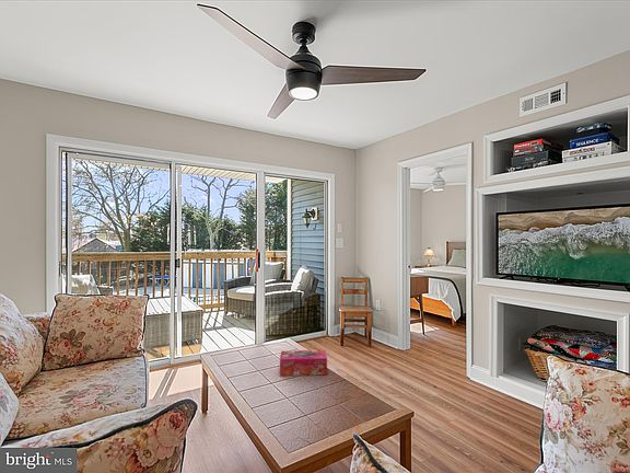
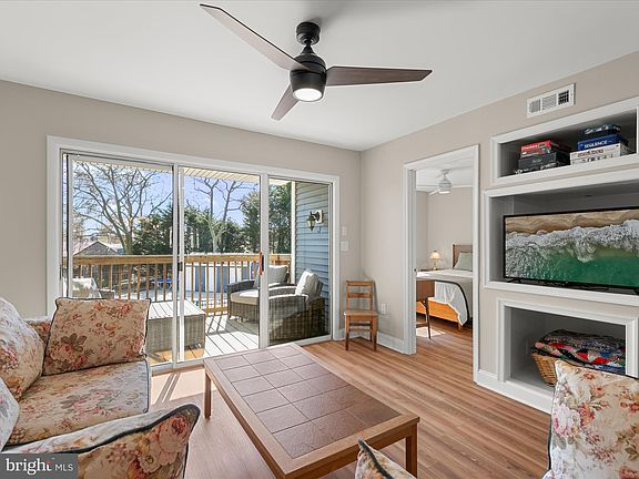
- tissue box [279,349,328,377]
